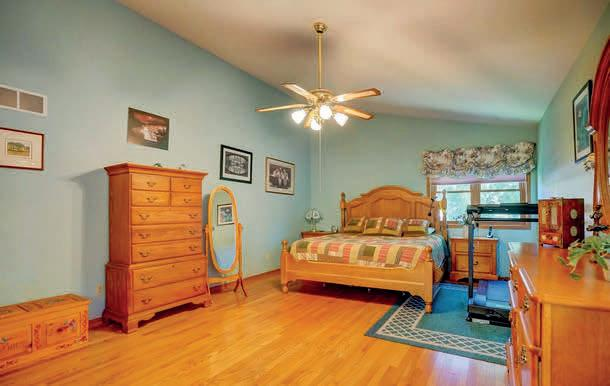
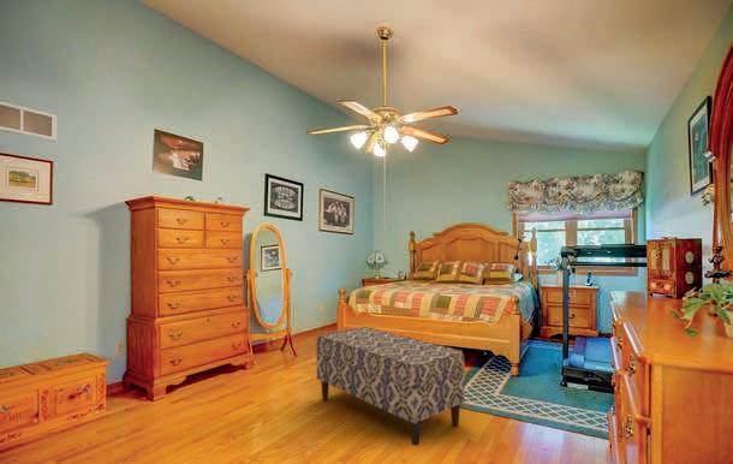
+ bench [316,326,466,447]
